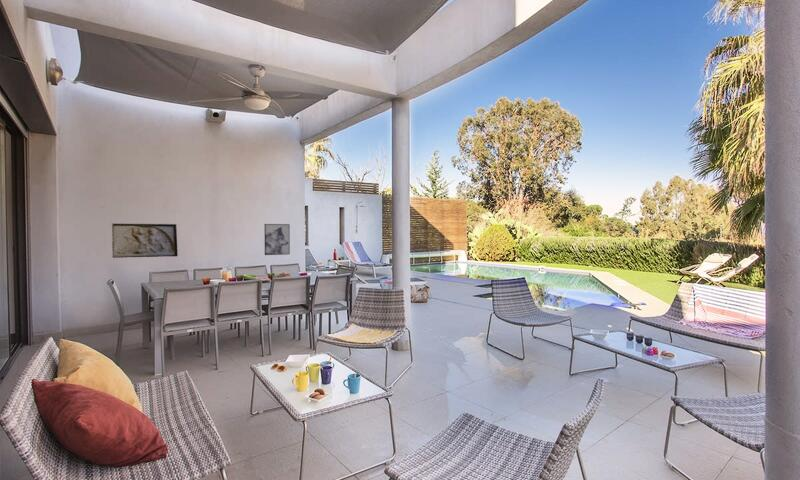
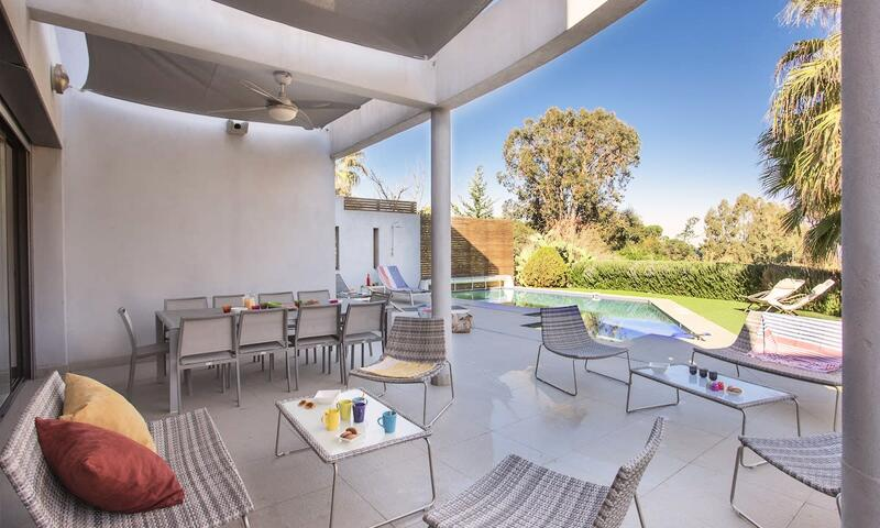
- relief sculpture [111,222,179,259]
- wall art [263,223,291,256]
